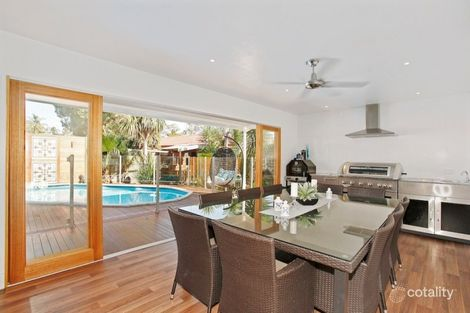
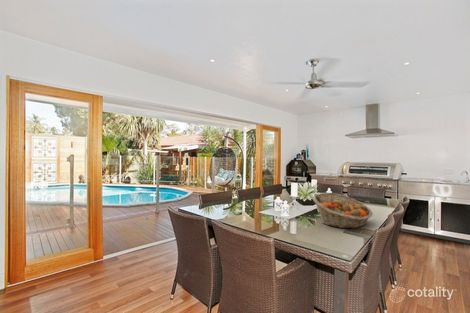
+ fruit basket [312,192,373,229]
